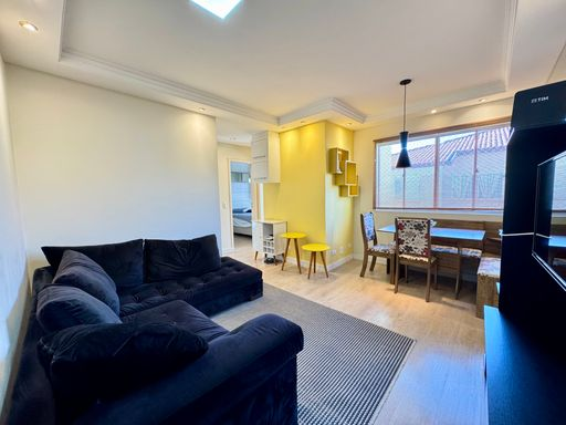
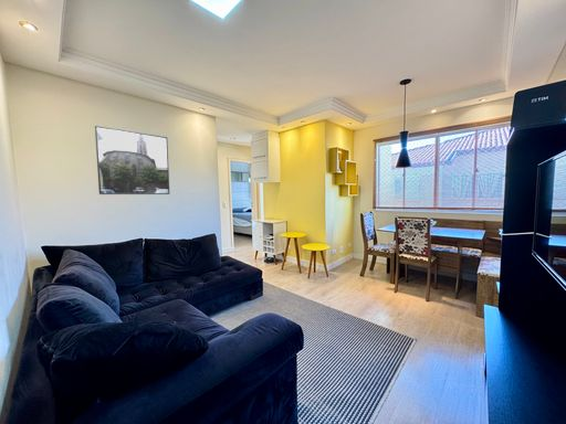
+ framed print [94,125,170,195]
